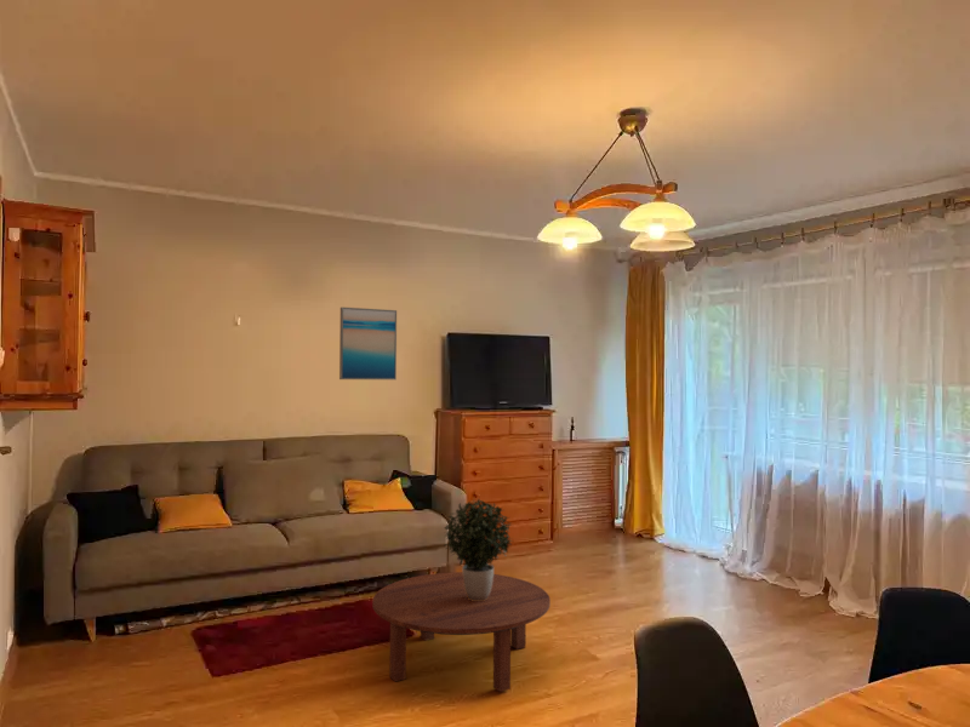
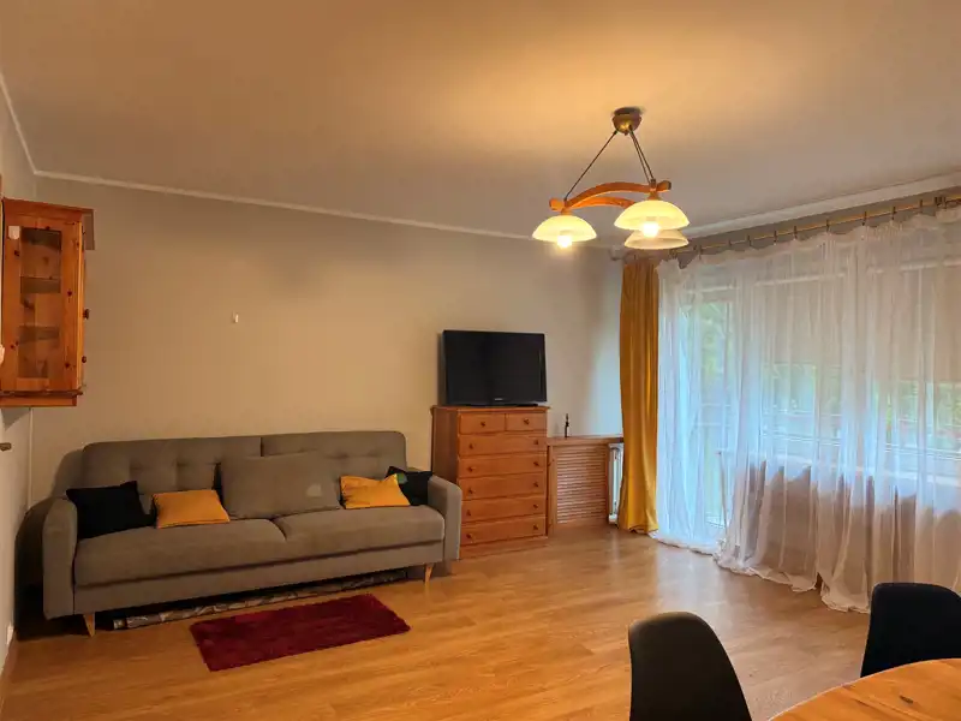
- wall art [338,307,398,380]
- coffee table [371,571,552,693]
- potted plant [443,498,514,601]
